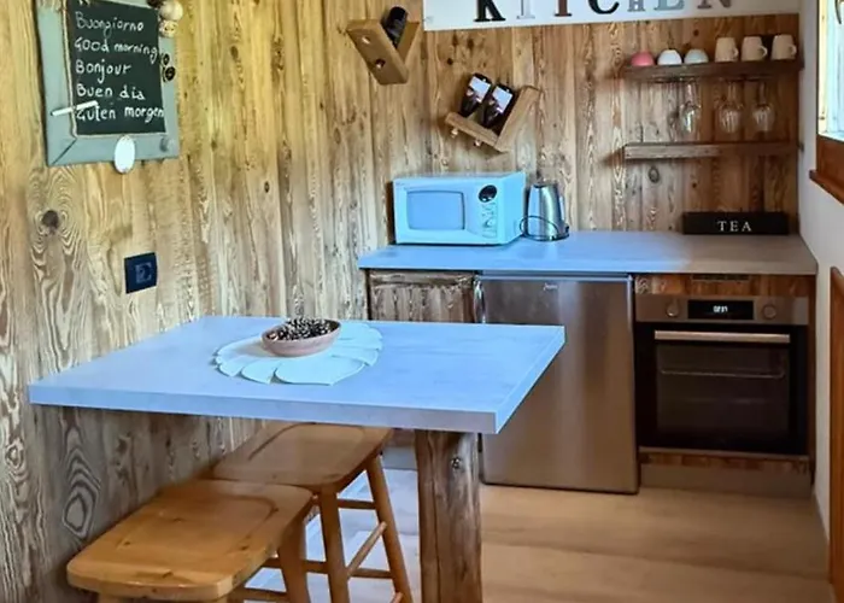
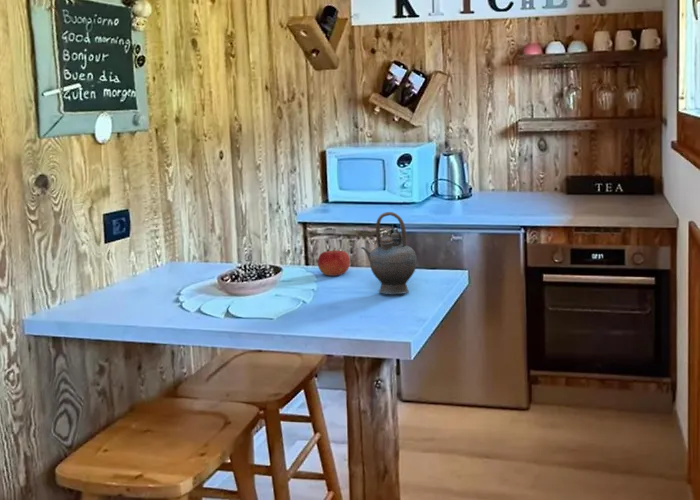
+ fruit [317,247,351,277]
+ teapot [360,211,417,295]
